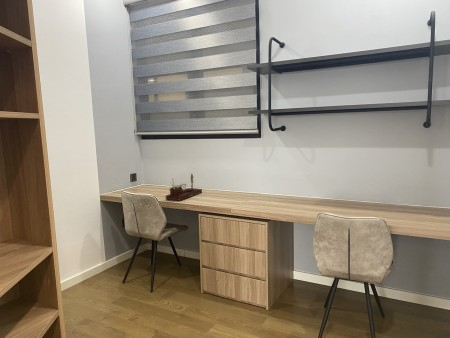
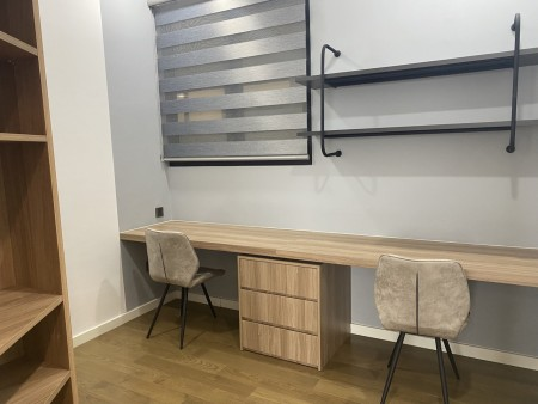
- desk organizer [165,173,203,202]
